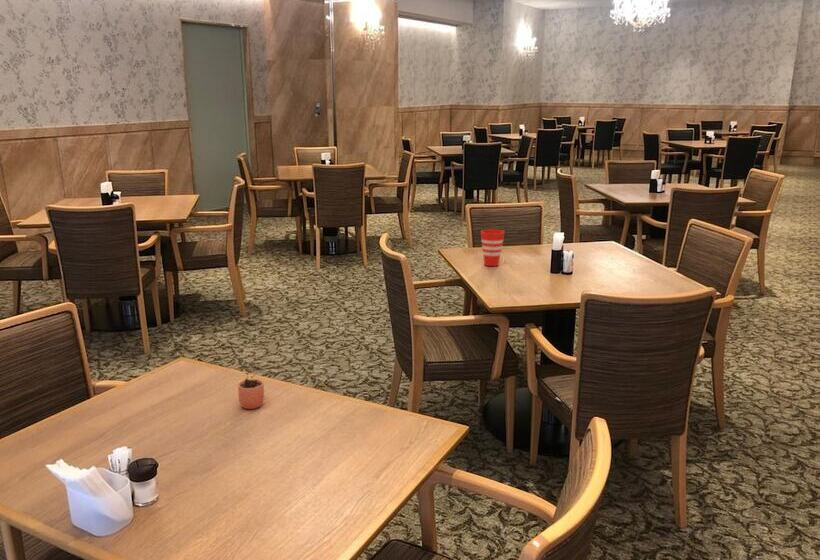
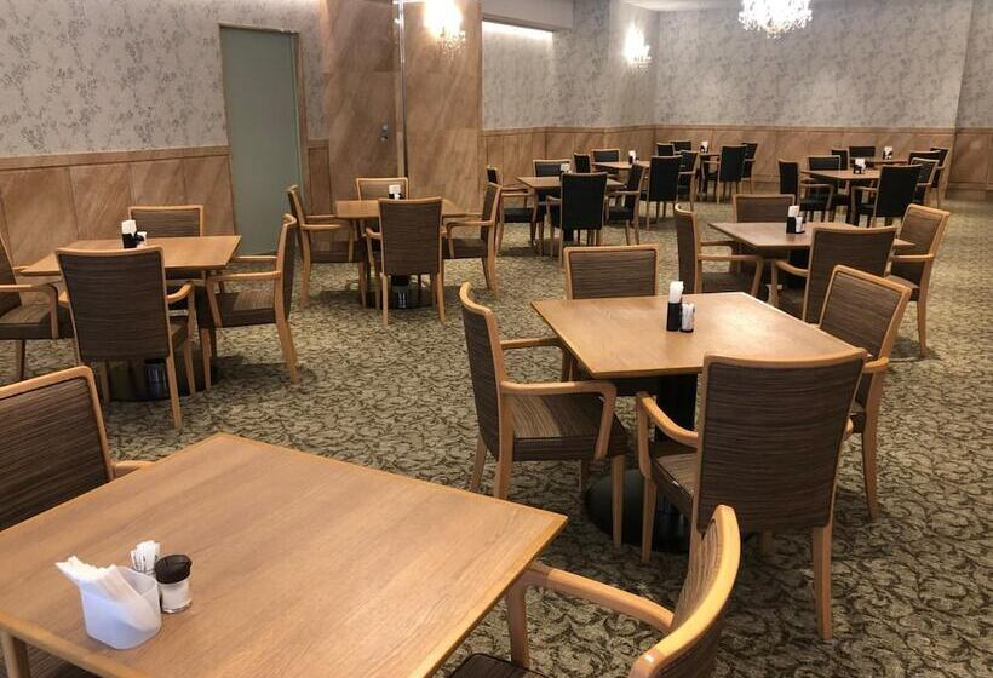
- cup [480,228,505,267]
- cocoa [237,364,265,410]
